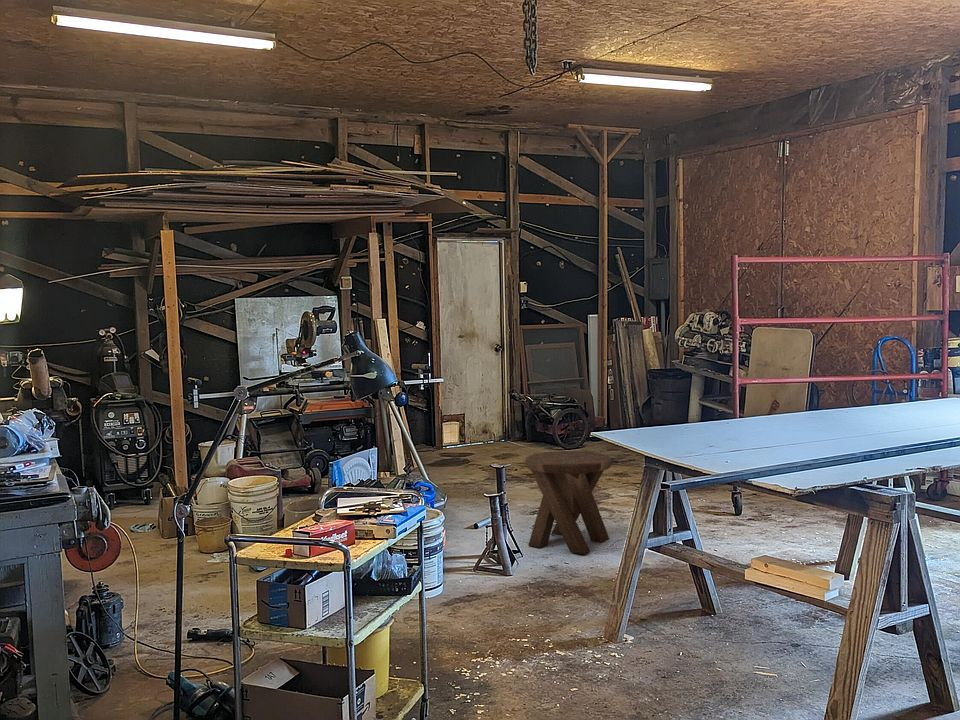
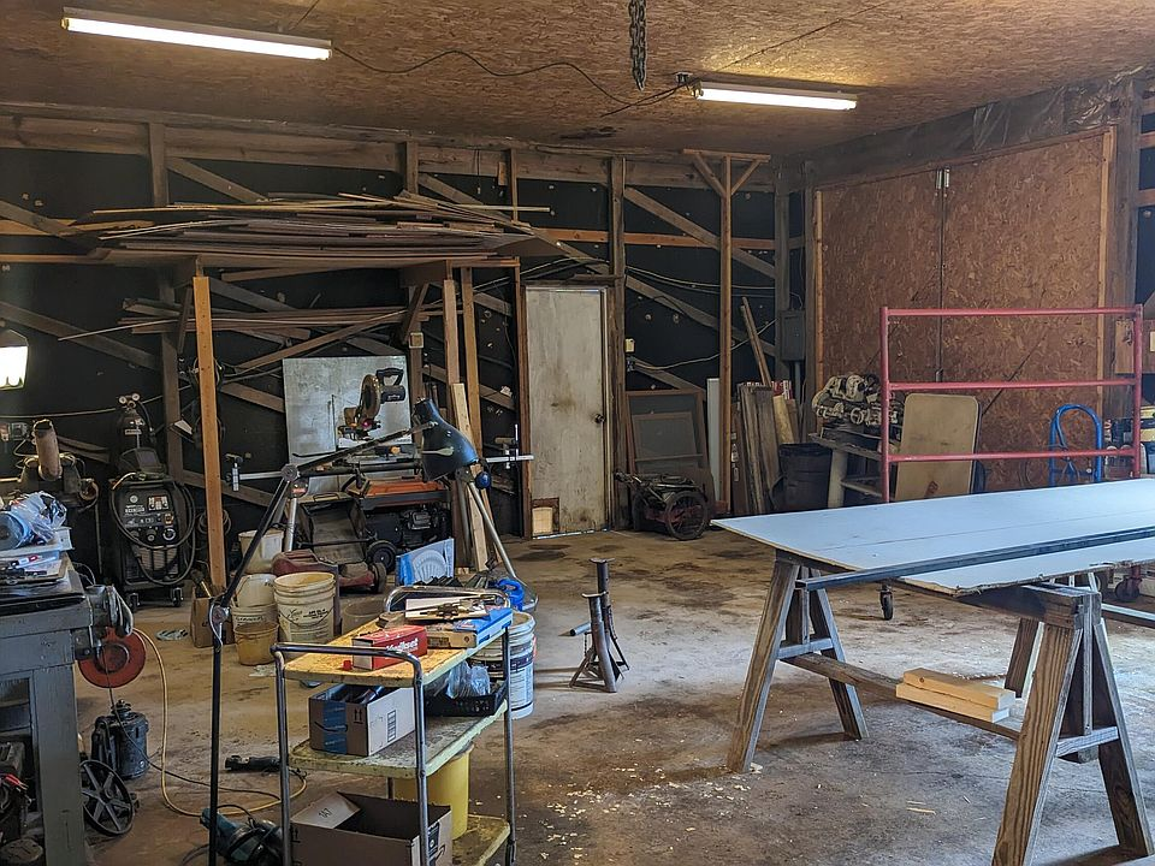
- music stool [524,450,613,555]
